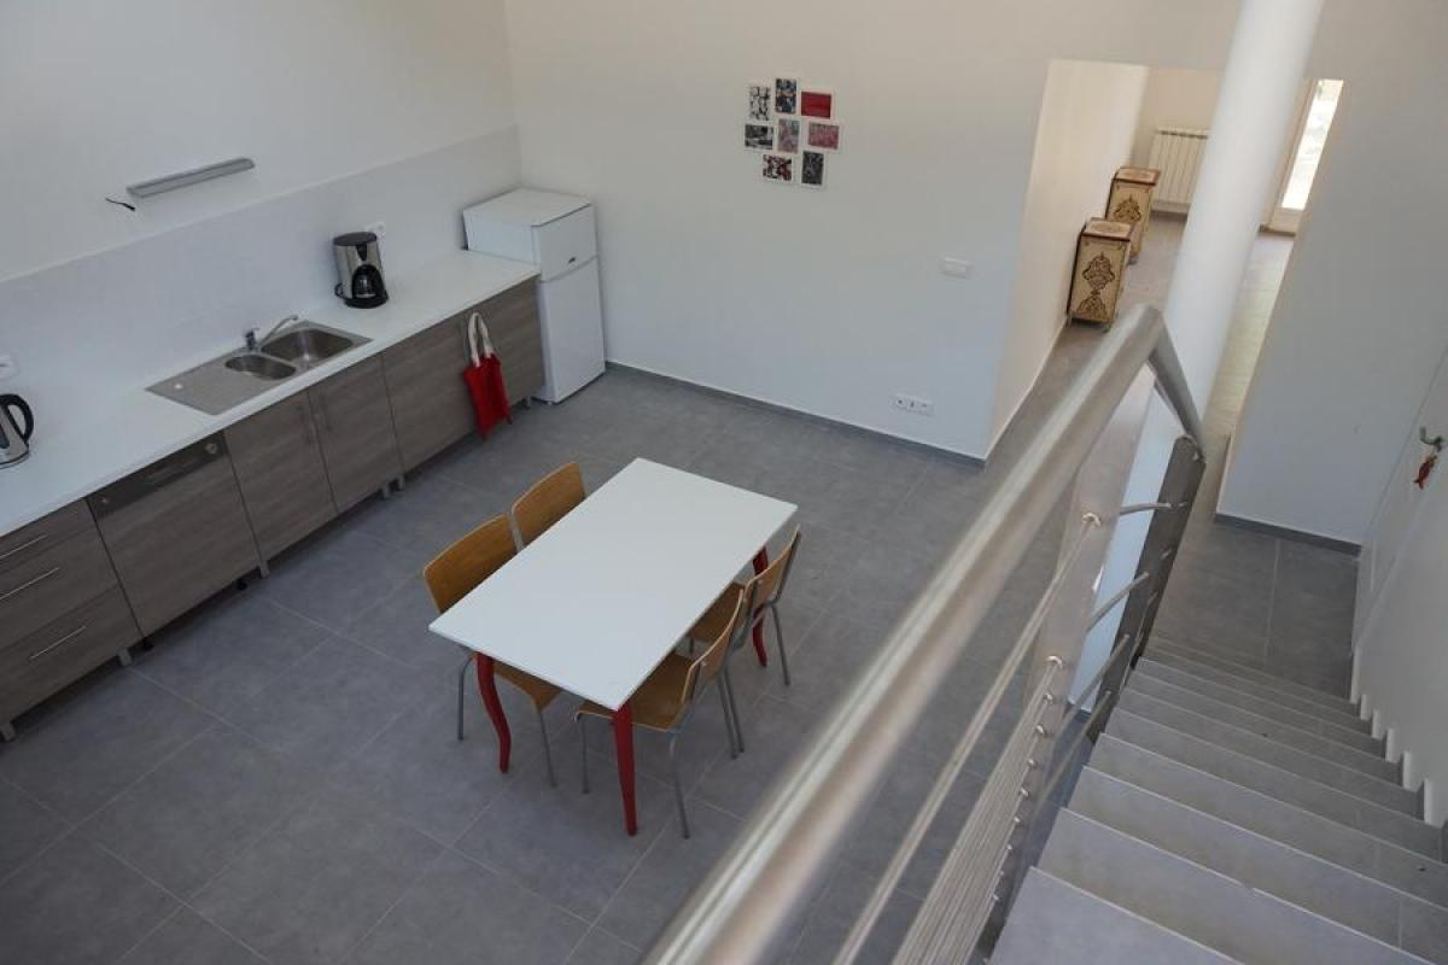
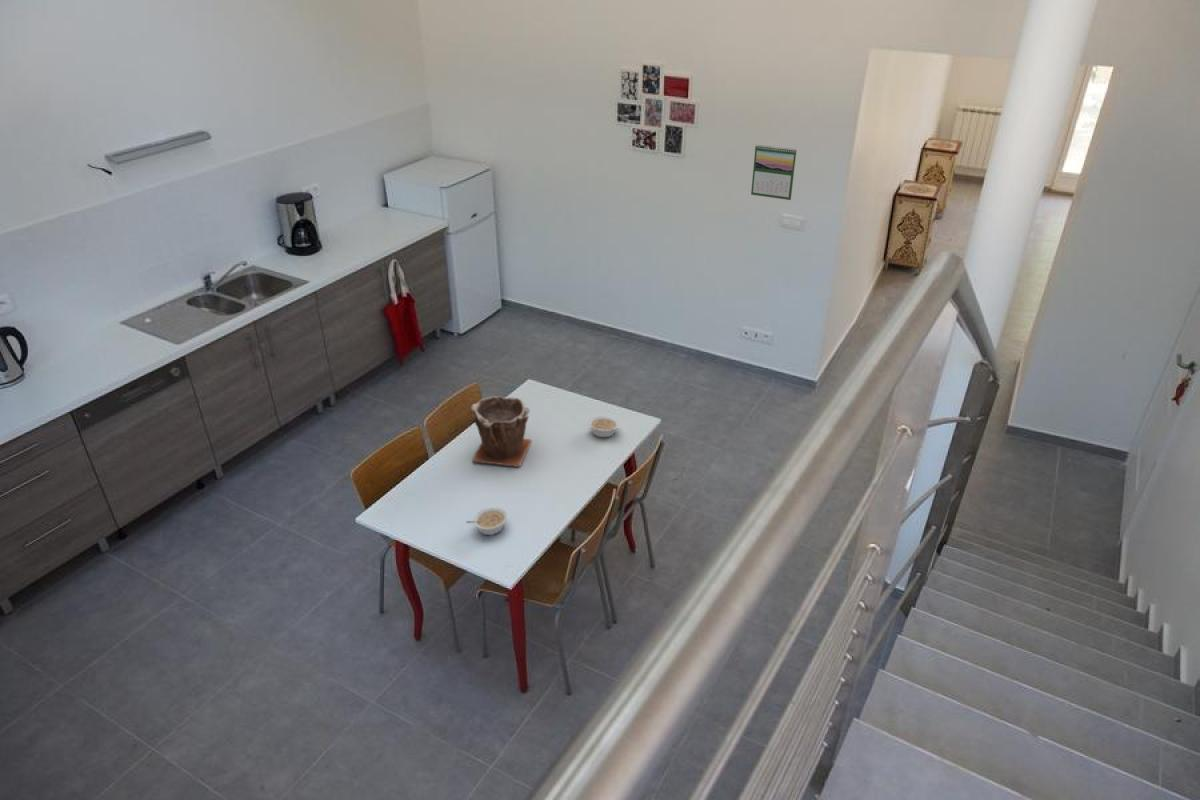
+ plant pot [470,395,532,468]
+ legume [465,507,509,536]
+ calendar [750,144,798,201]
+ legume [587,415,620,438]
